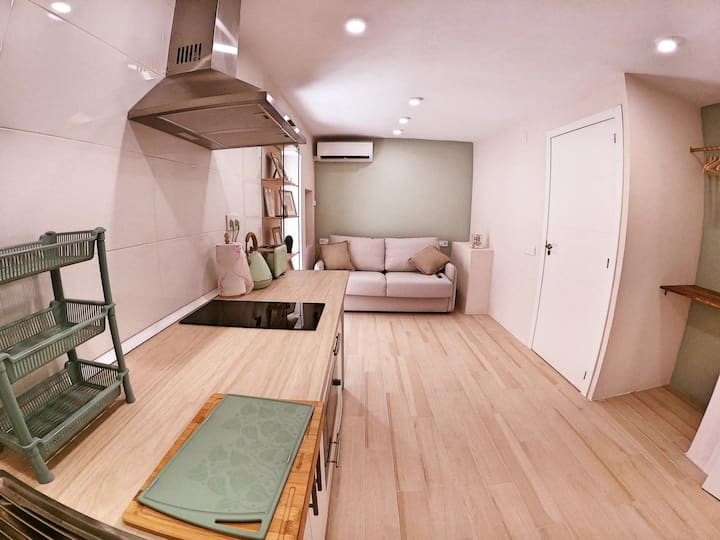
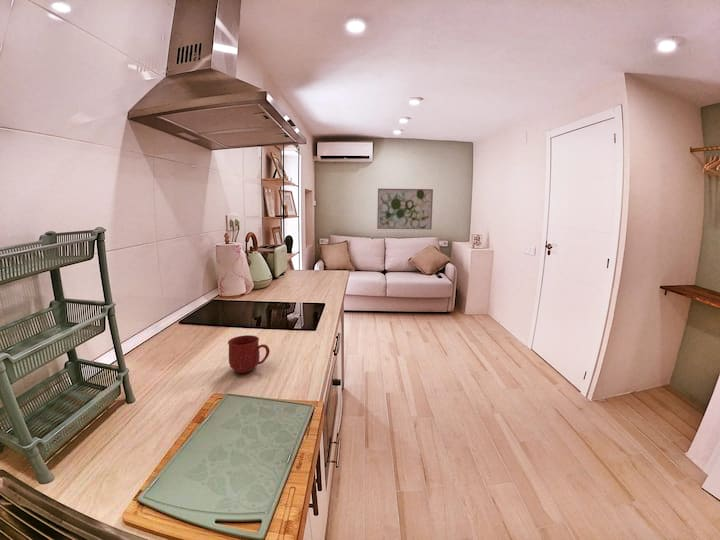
+ wall art [376,187,434,230]
+ mug [227,334,271,374]
